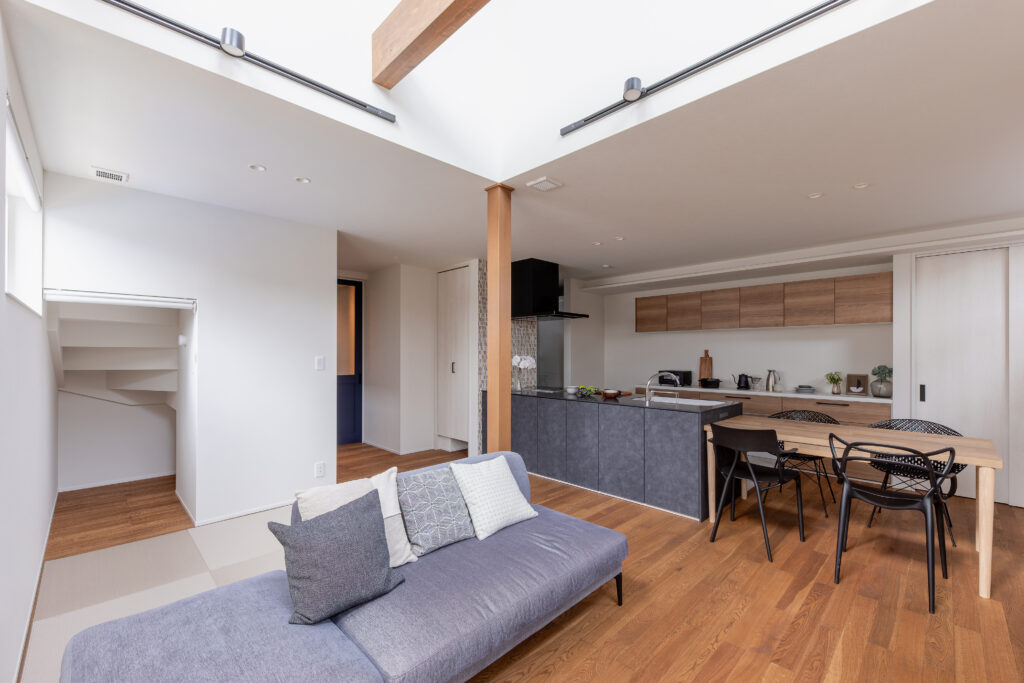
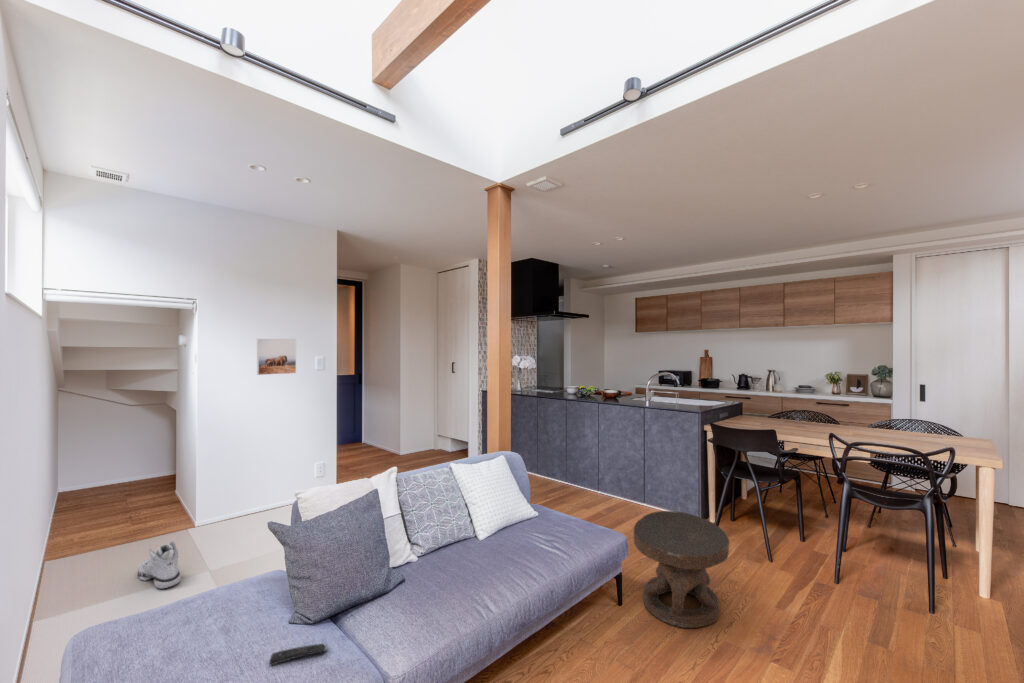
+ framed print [256,338,297,376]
+ carved stool [633,510,731,629]
+ remote control [268,643,329,667]
+ sneaker [137,540,182,589]
